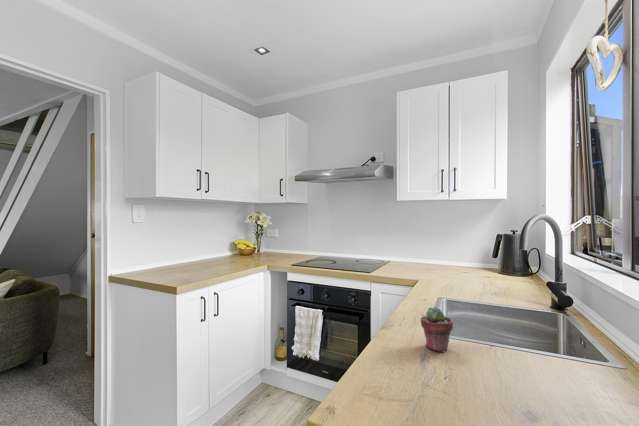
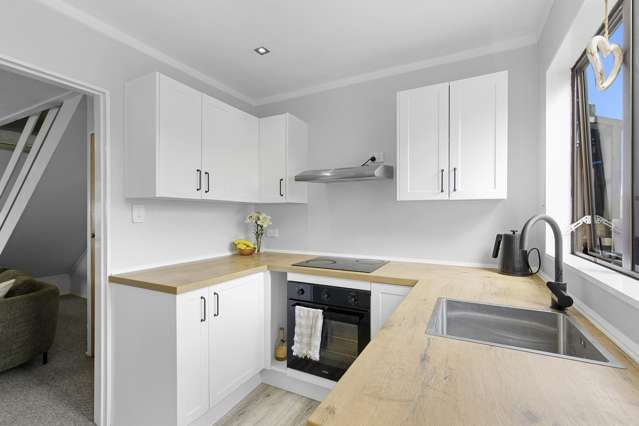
- potted succulent [420,306,454,353]
